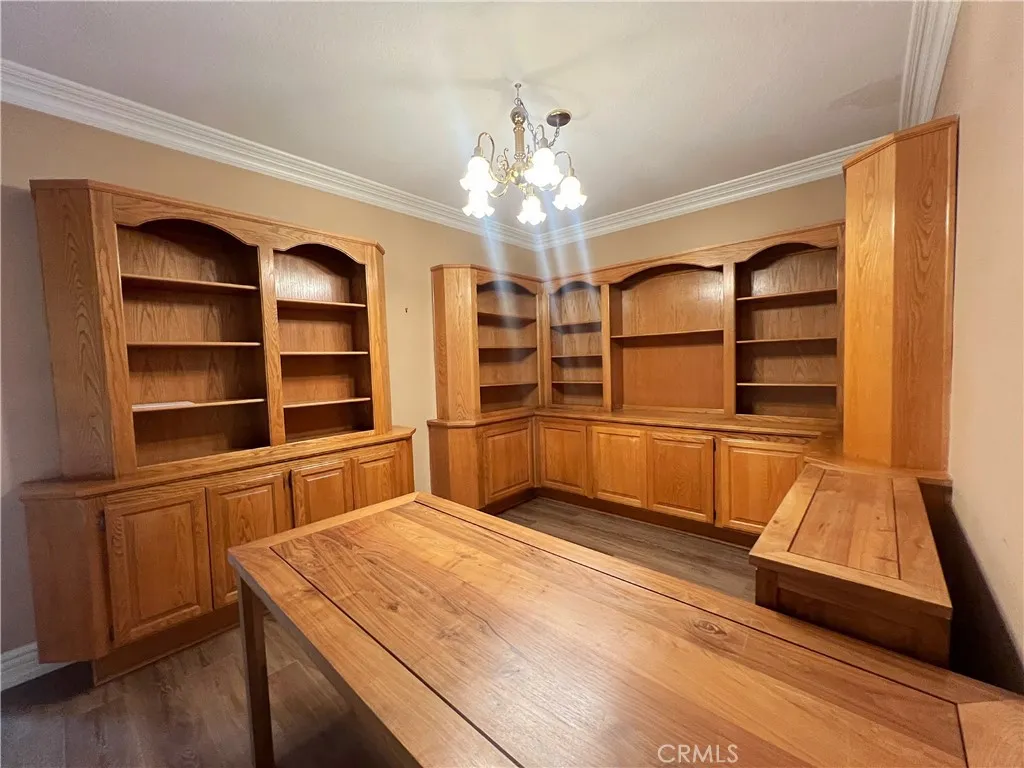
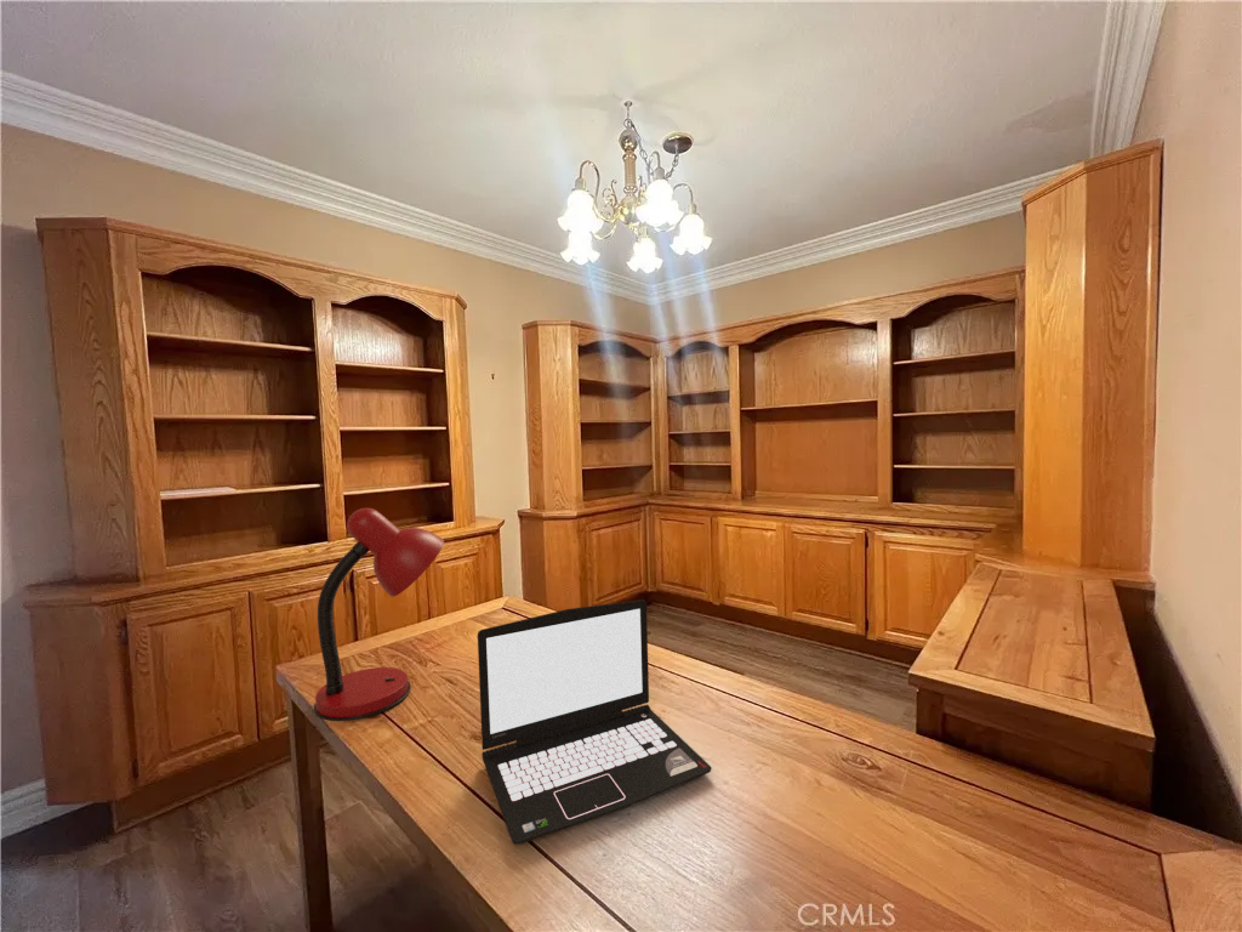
+ laptop [477,598,712,846]
+ desk lamp [313,507,445,722]
